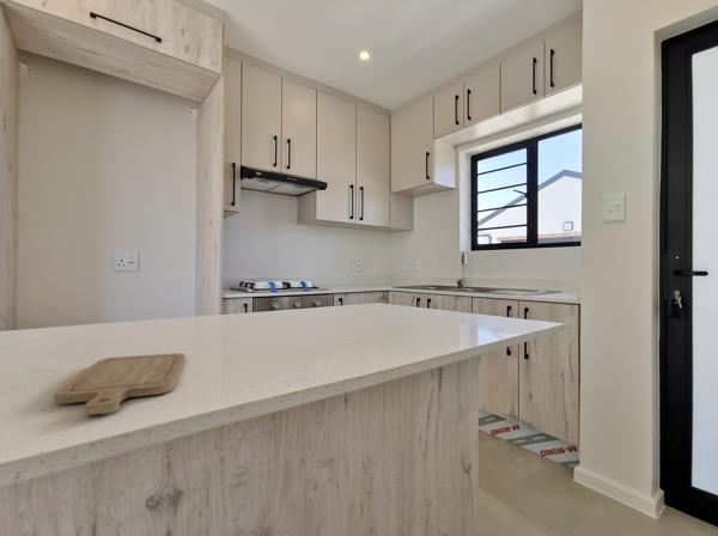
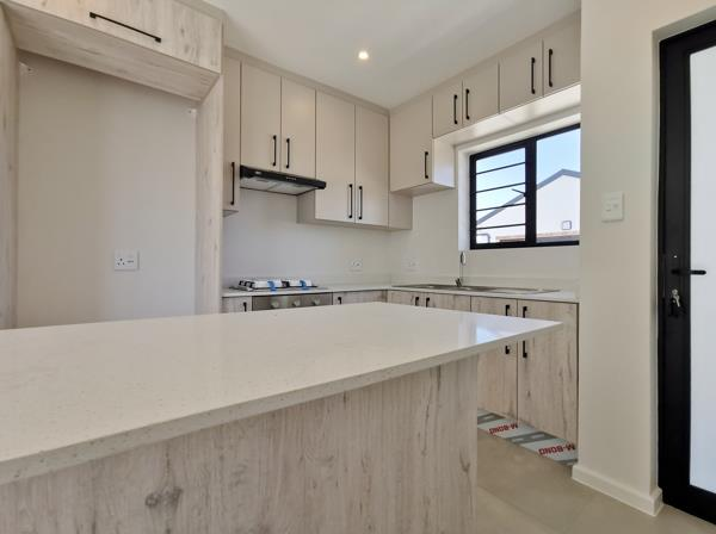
- chopping board [53,352,187,416]
